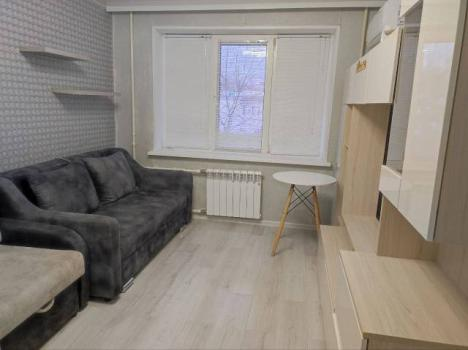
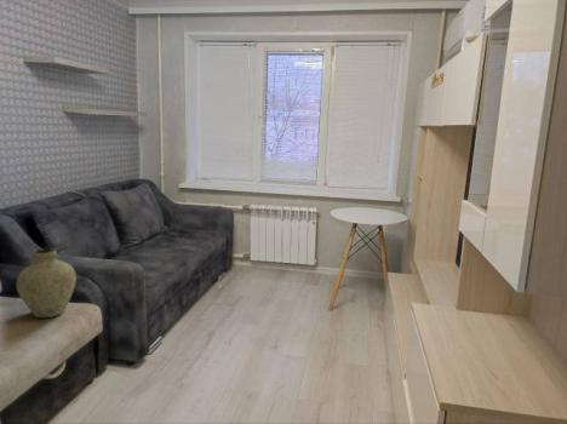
+ vase [16,247,78,319]
